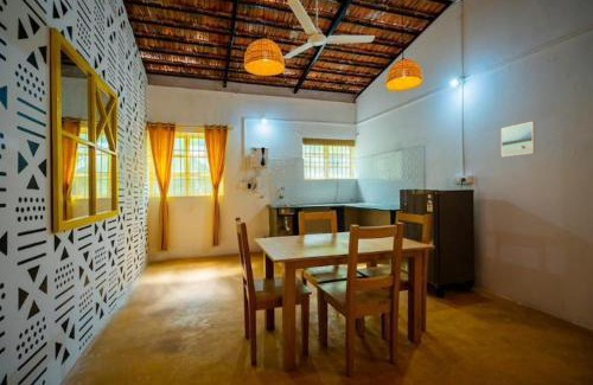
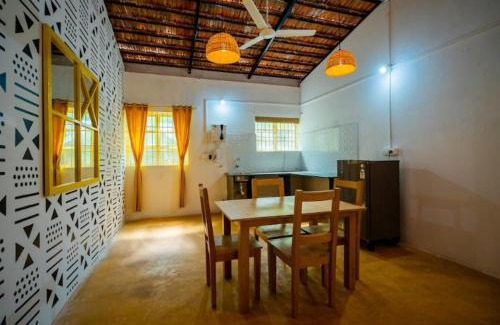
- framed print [500,121,536,158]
